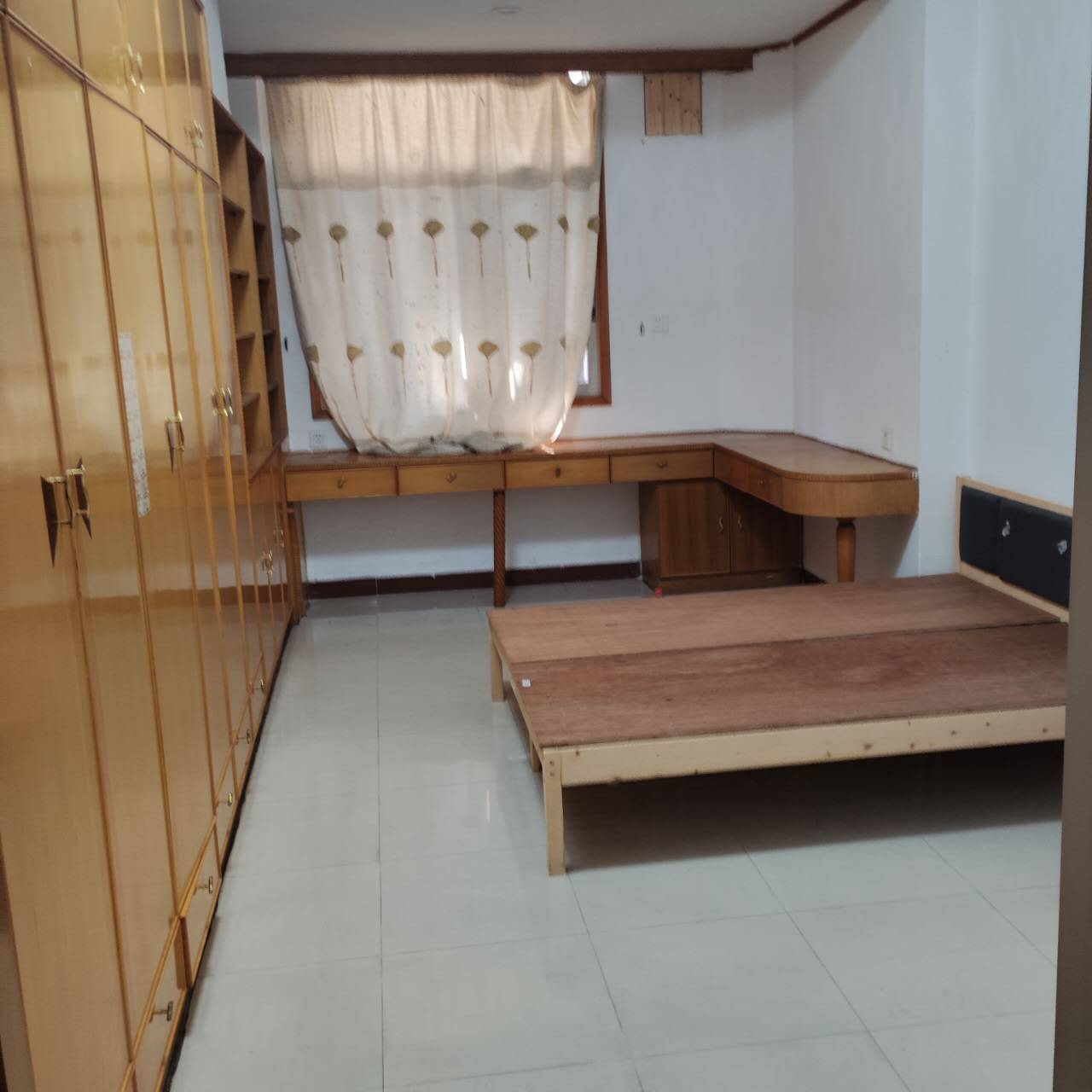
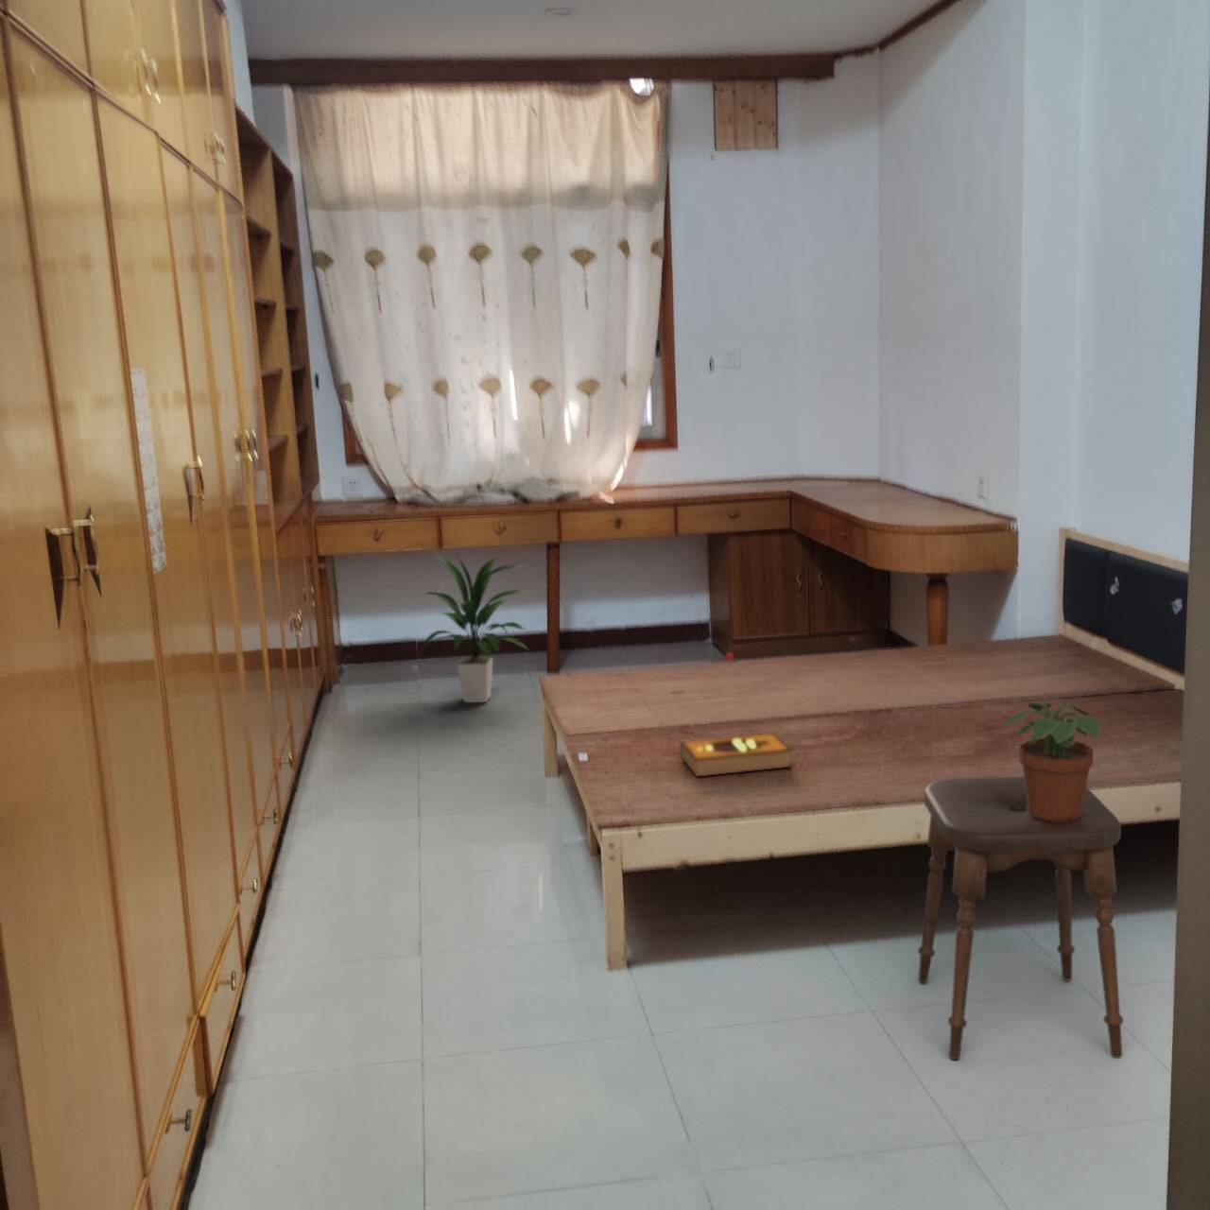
+ stool [917,776,1125,1060]
+ indoor plant [417,551,531,704]
+ hardback book [679,731,793,778]
+ potted plant [1001,701,1101,821]
